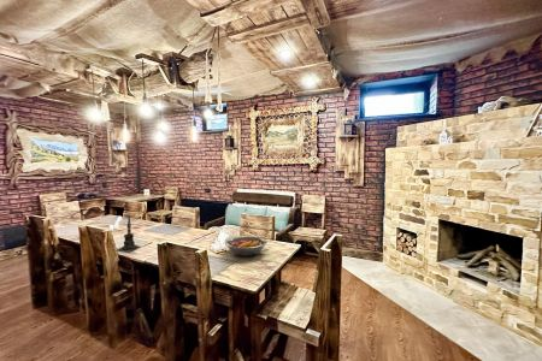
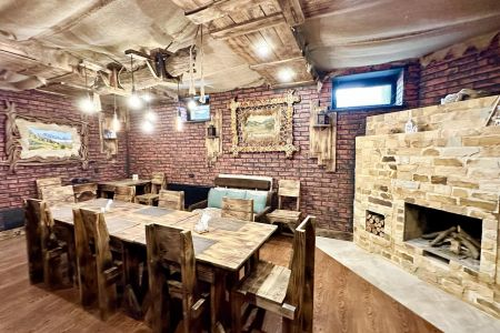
- fruit bowl [225,236,267,258]
- candle holder [114,214,142,253]
